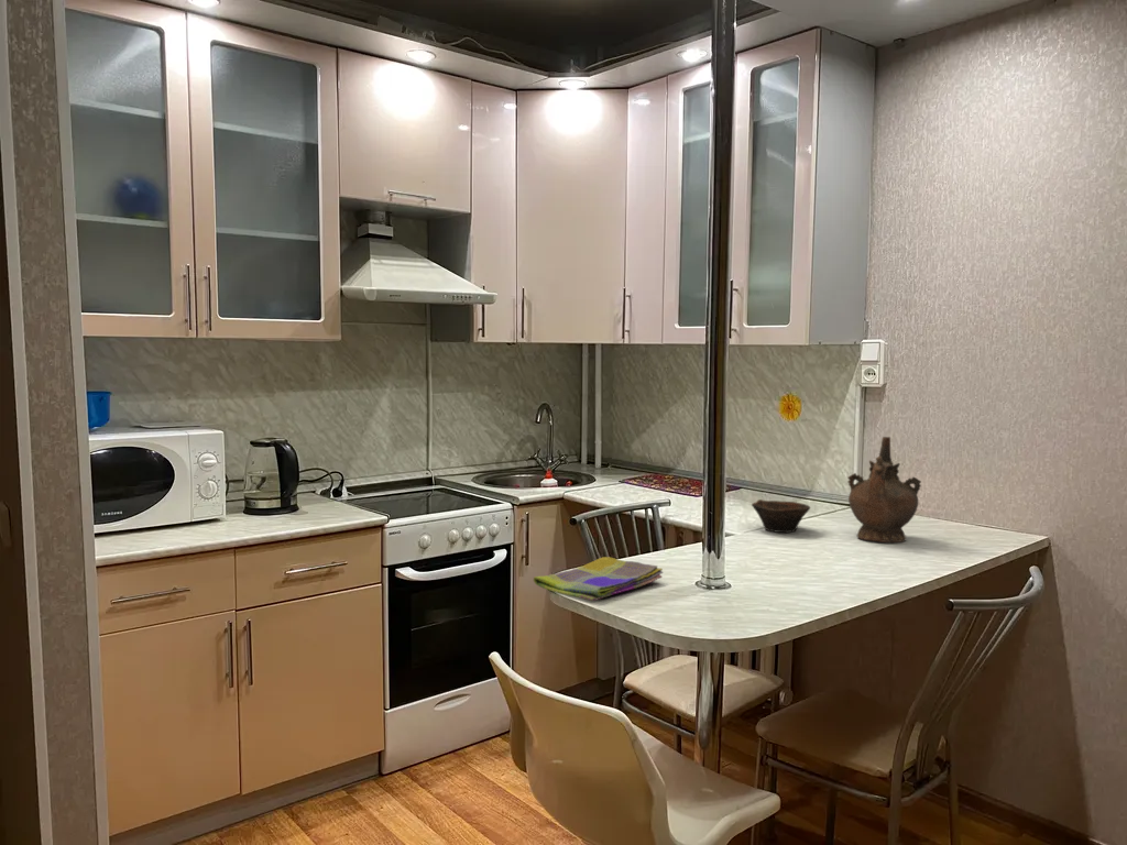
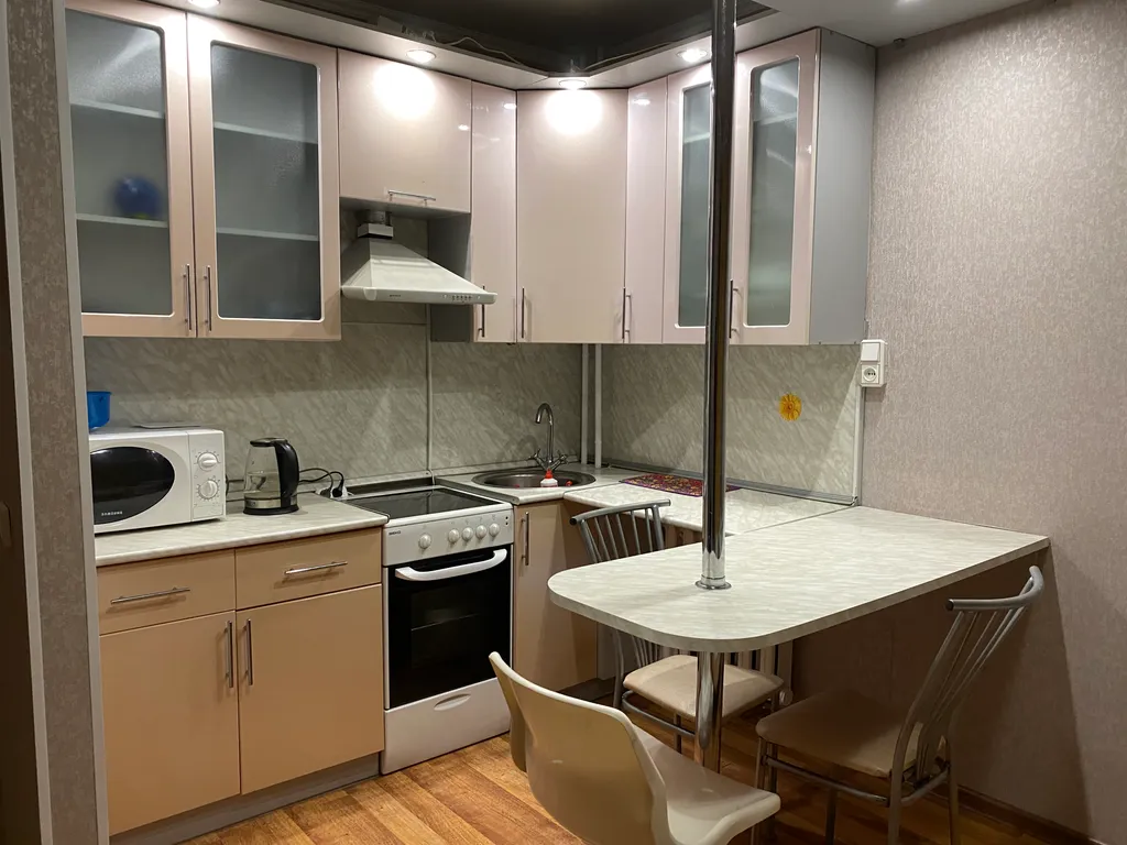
- ceremonial vessel [846,436,922,544]
- bowl [751,498,811,534]
- dish towel [533,556,665,602]
